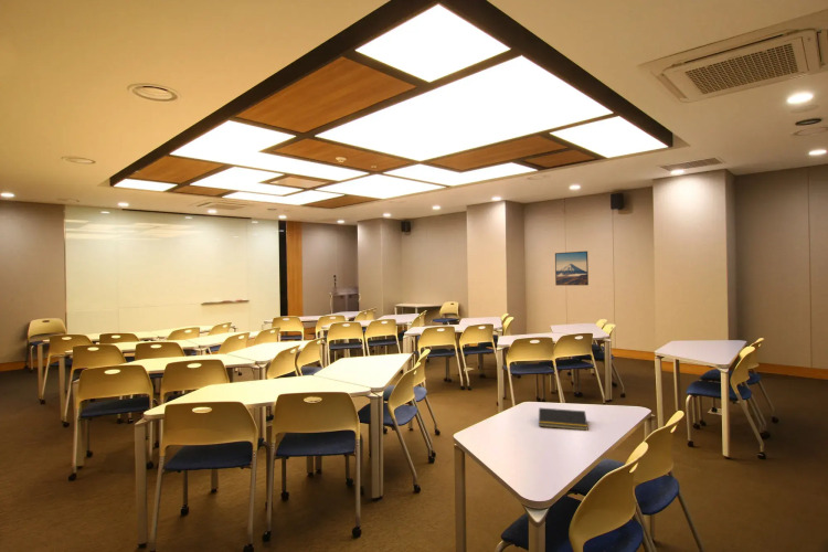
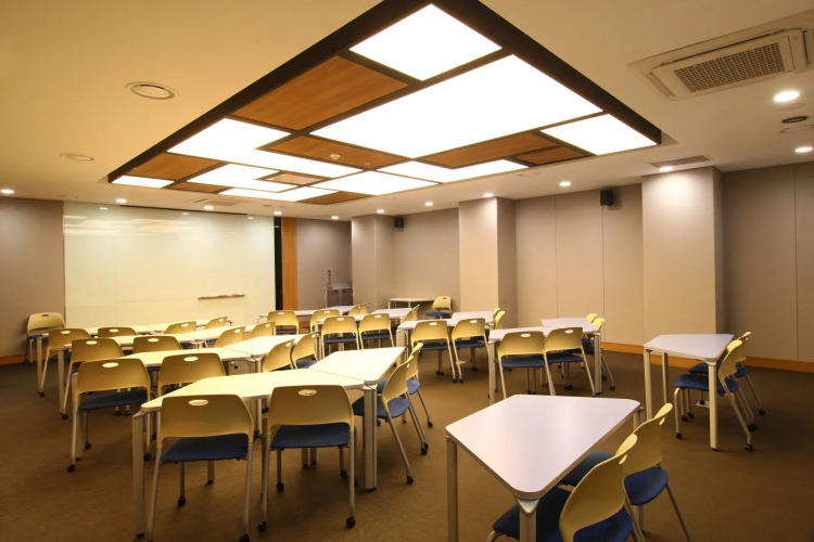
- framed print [554,251,590,286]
- notepad [538,407,588,432]
